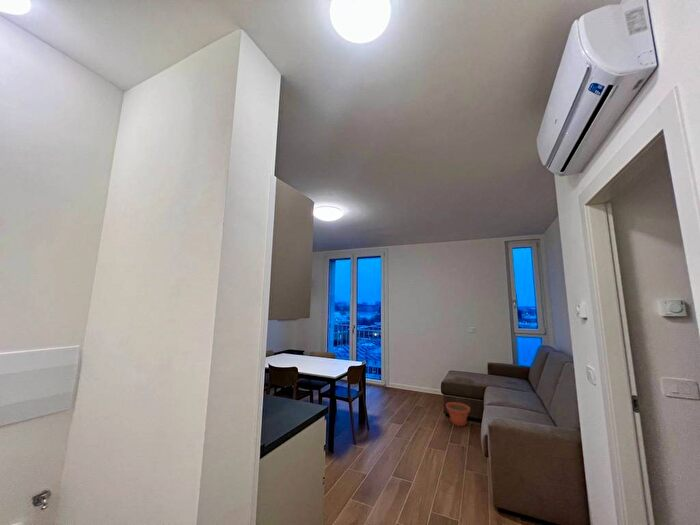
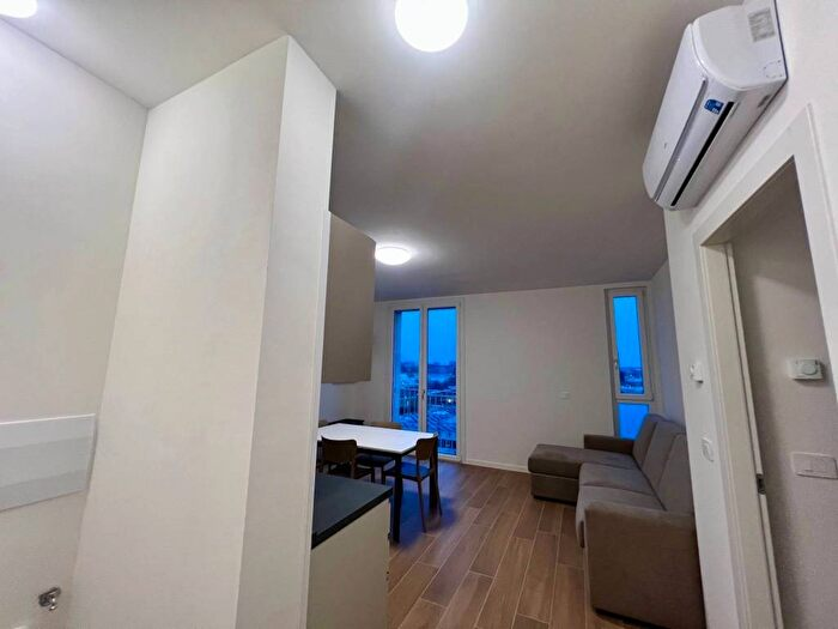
- plant pot [445,401,471,427]
